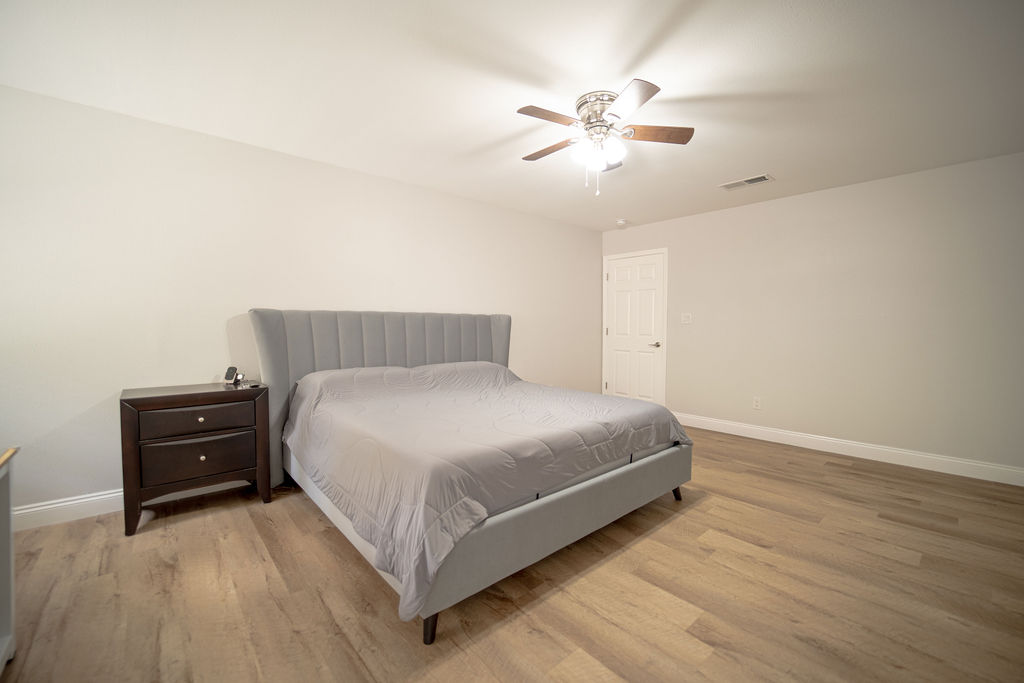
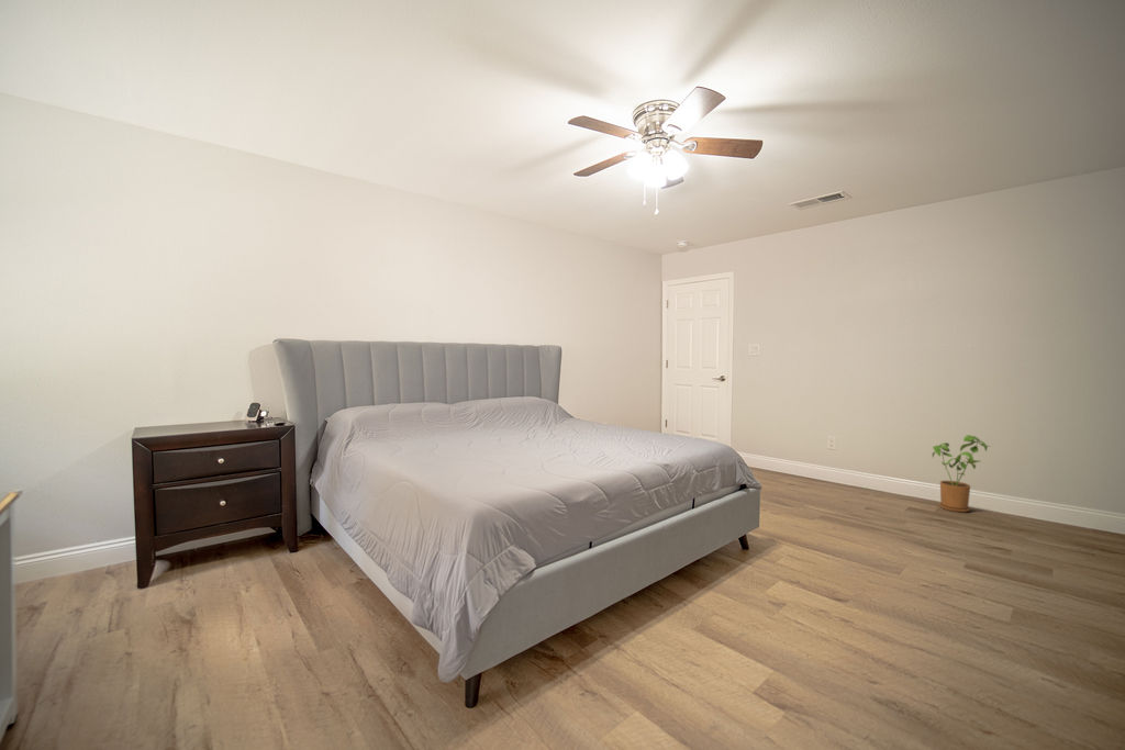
+ house plant [932,434,991,513]
